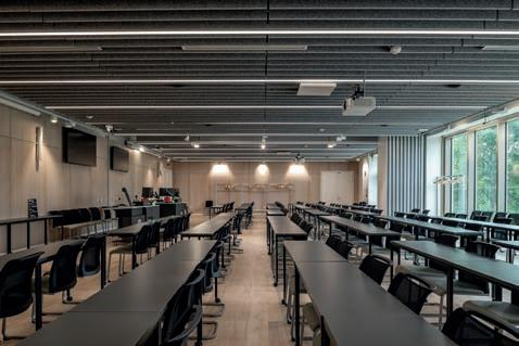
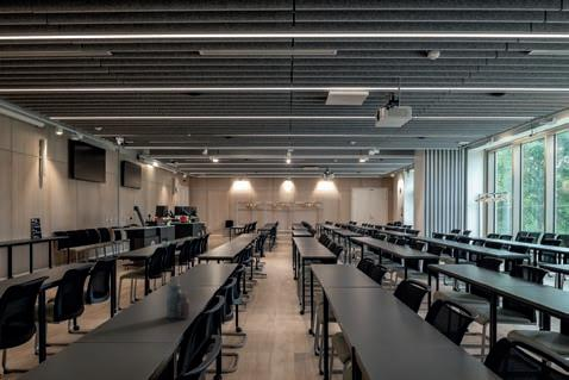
+ bottle [165,275,190,320]
